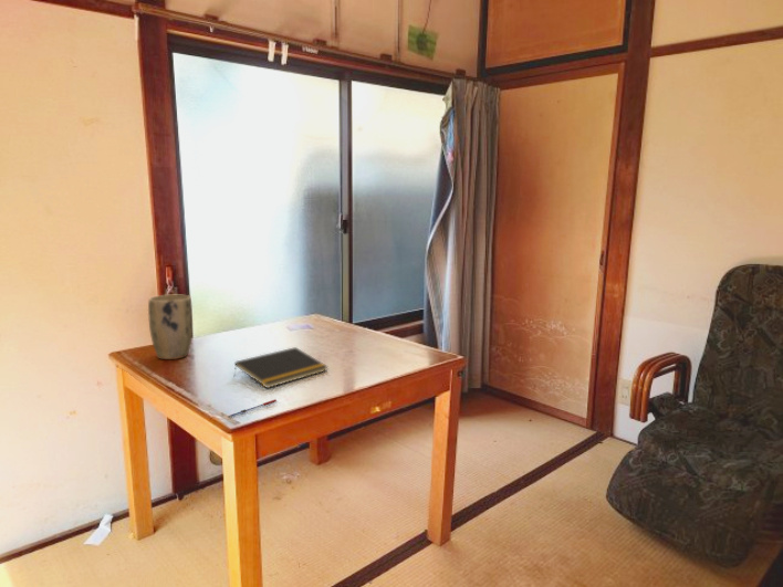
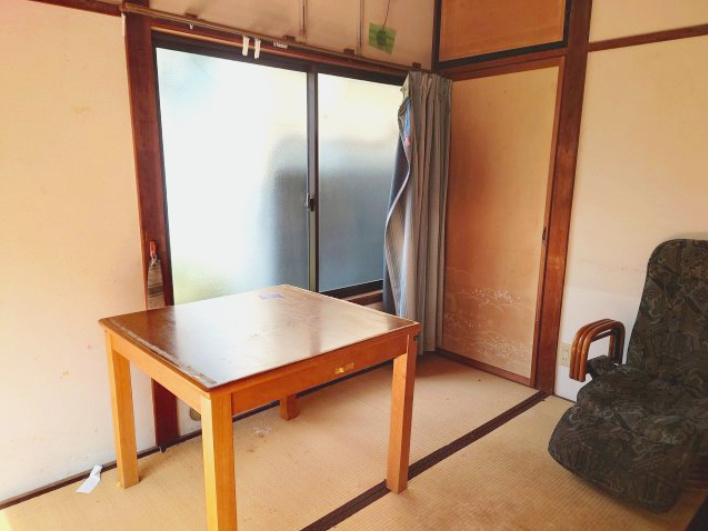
- notepad [233,346,328,389]
- pen [227,398,278,418]
- plant pot [147,294,194,360]
